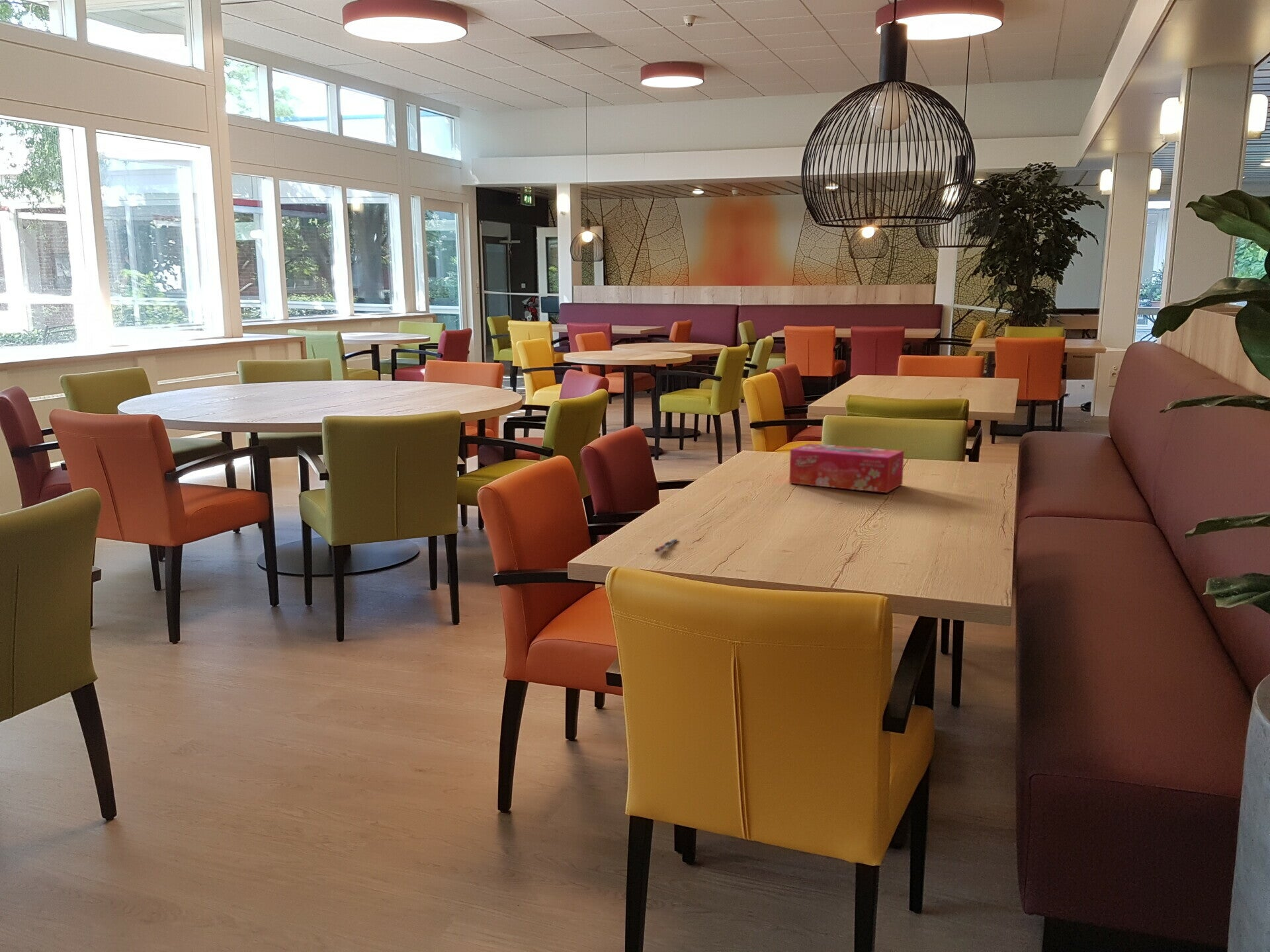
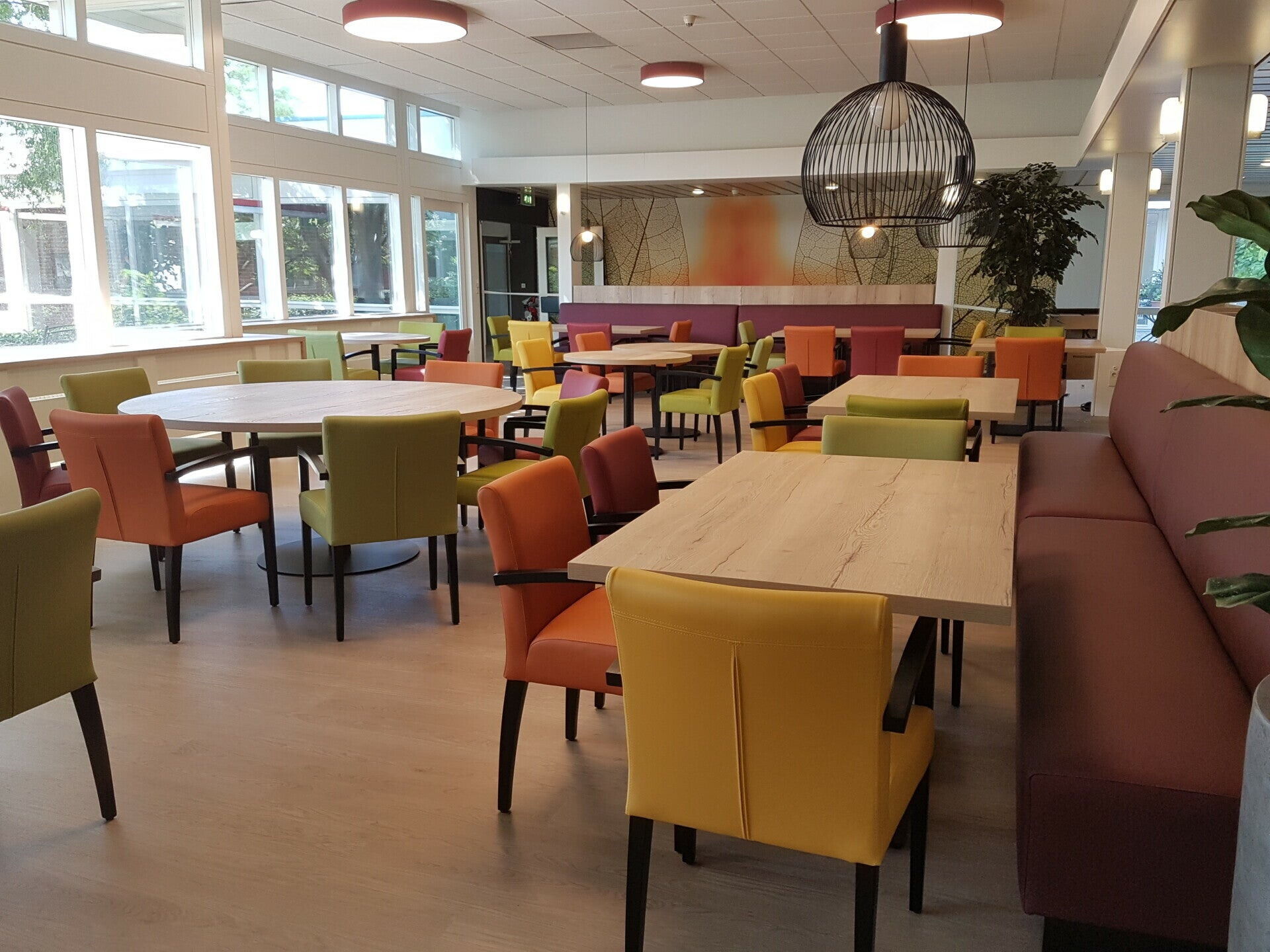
- tissue box [788,443,905,493]
- pen [653,537,679,553]
